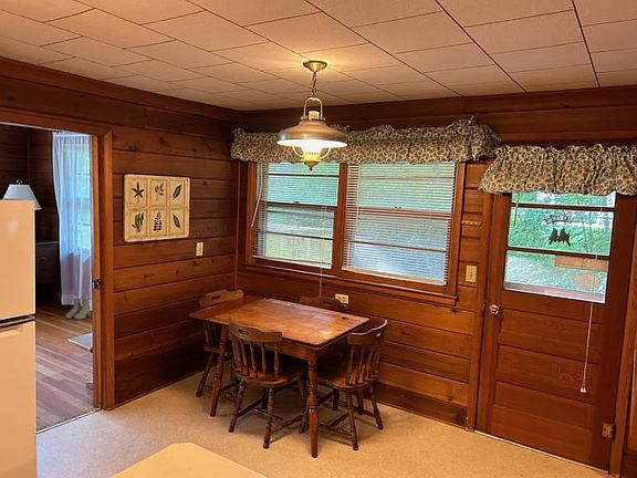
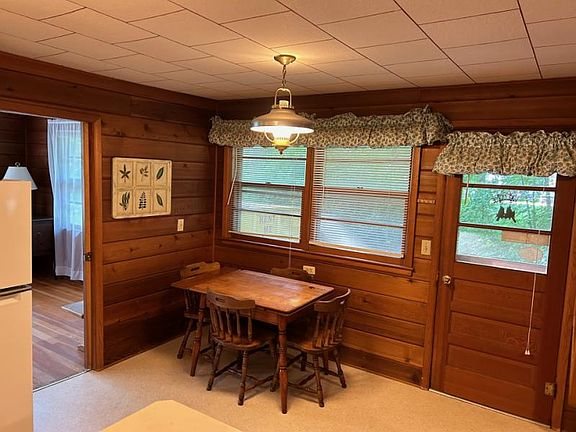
- boots [64,298,92,321]
